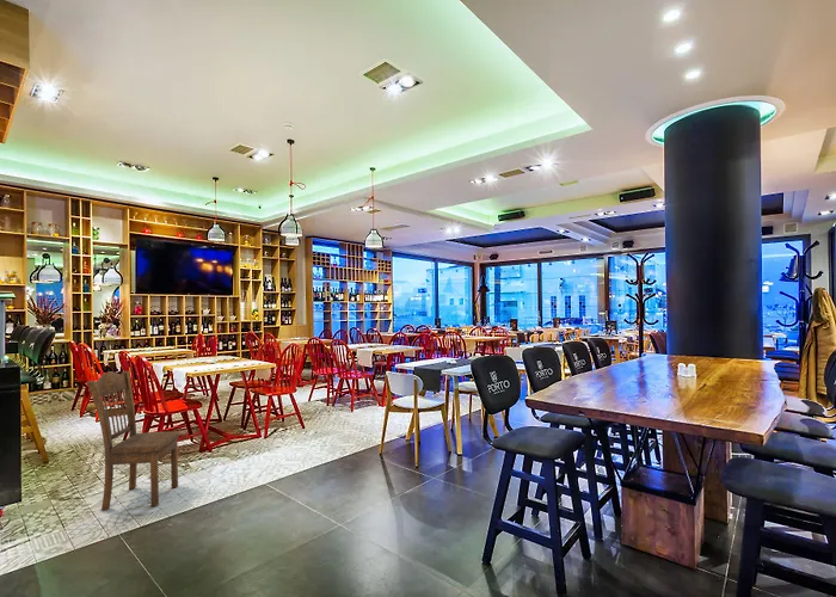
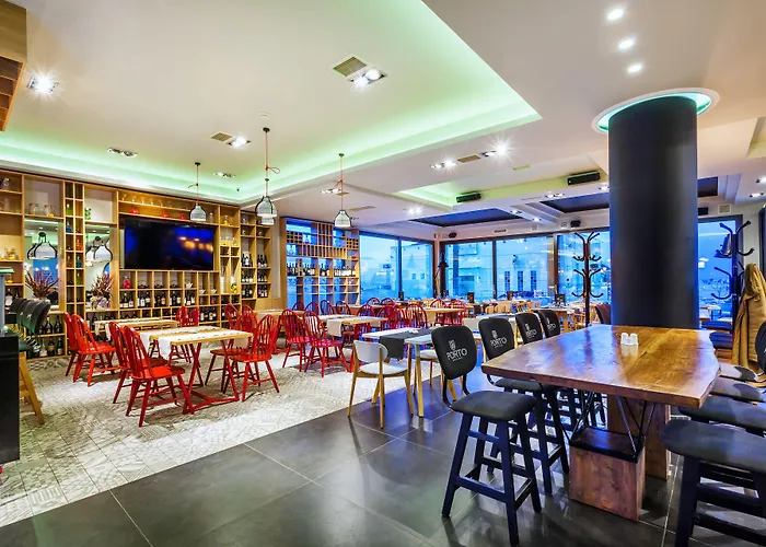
- dining chair [86,370,180,512]
